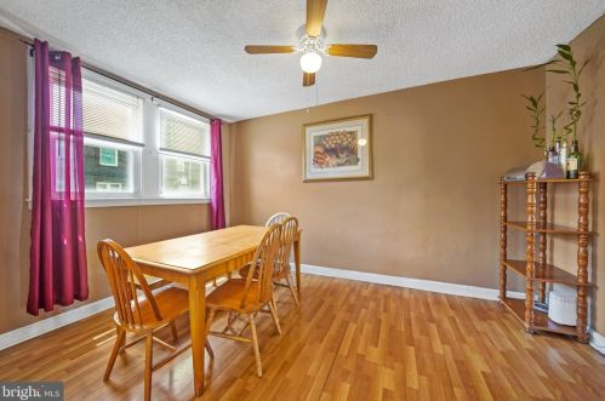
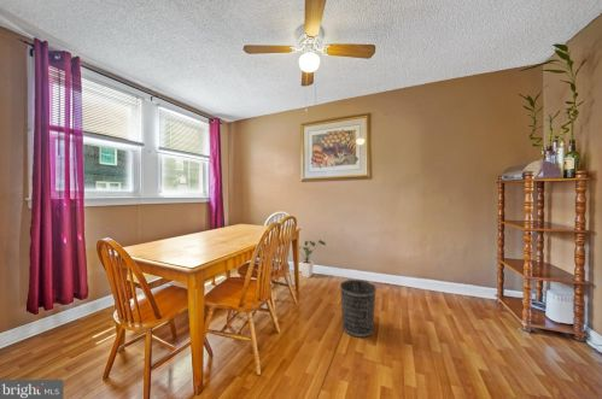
+ wastebasket [339,278,376,339]
+ house plant [298,239,327,278]
